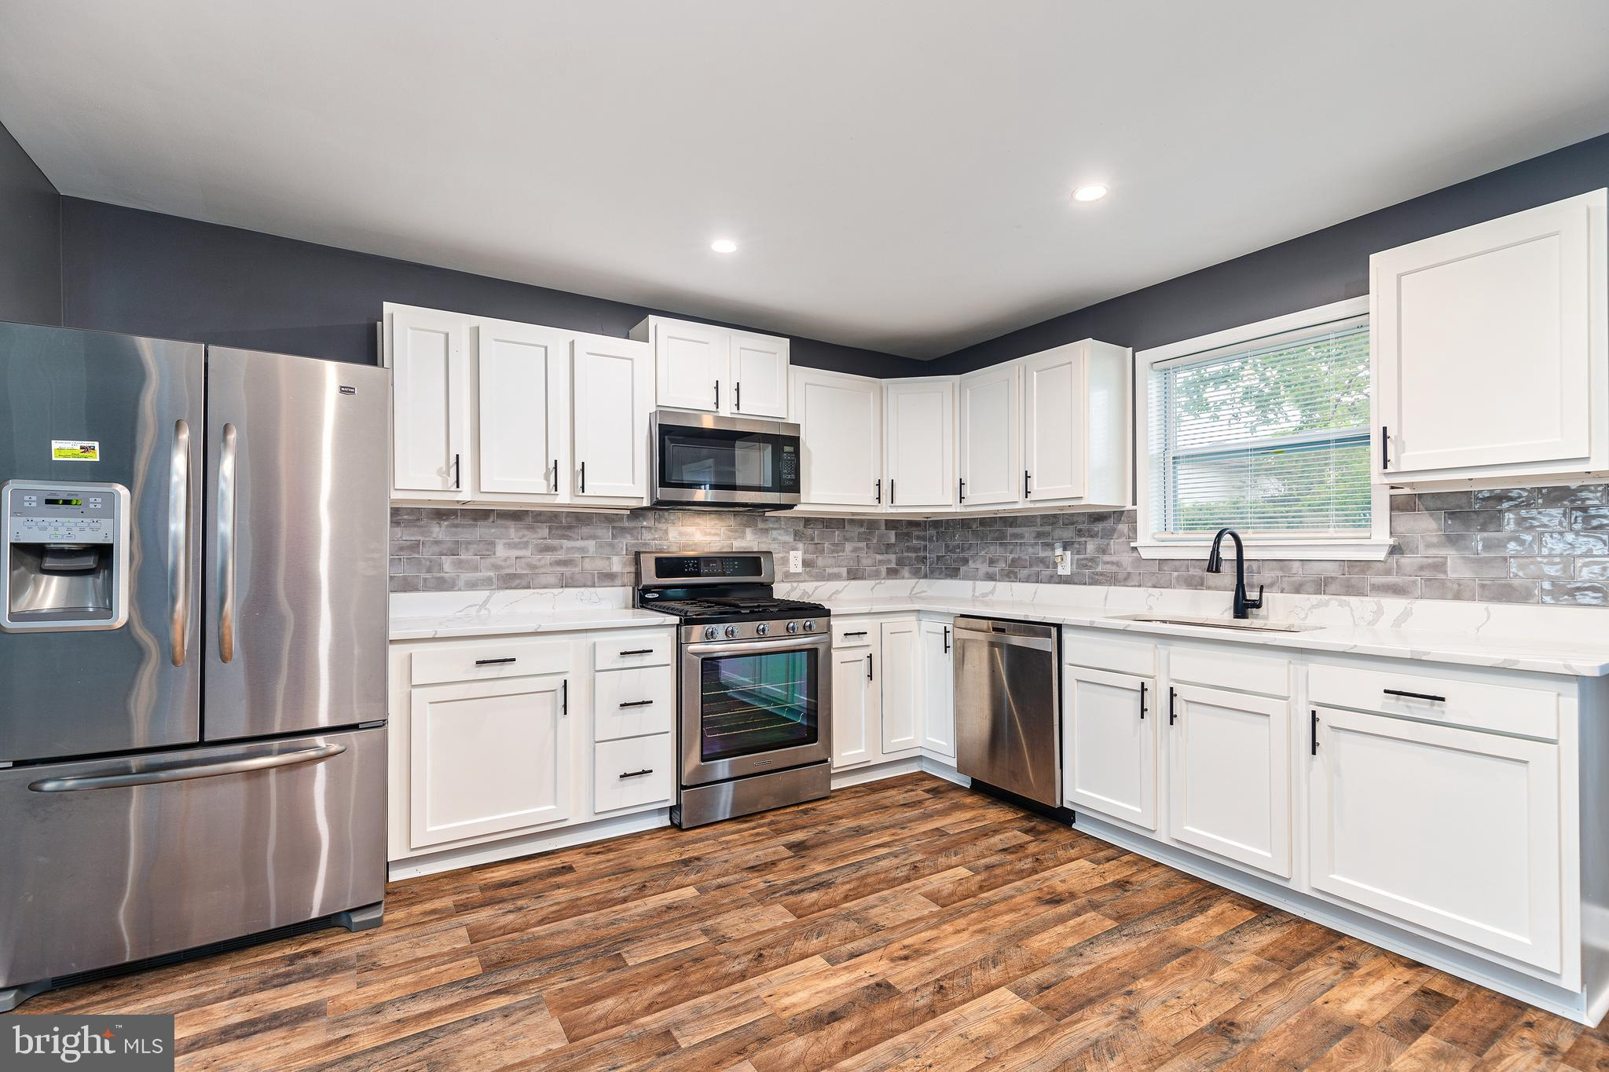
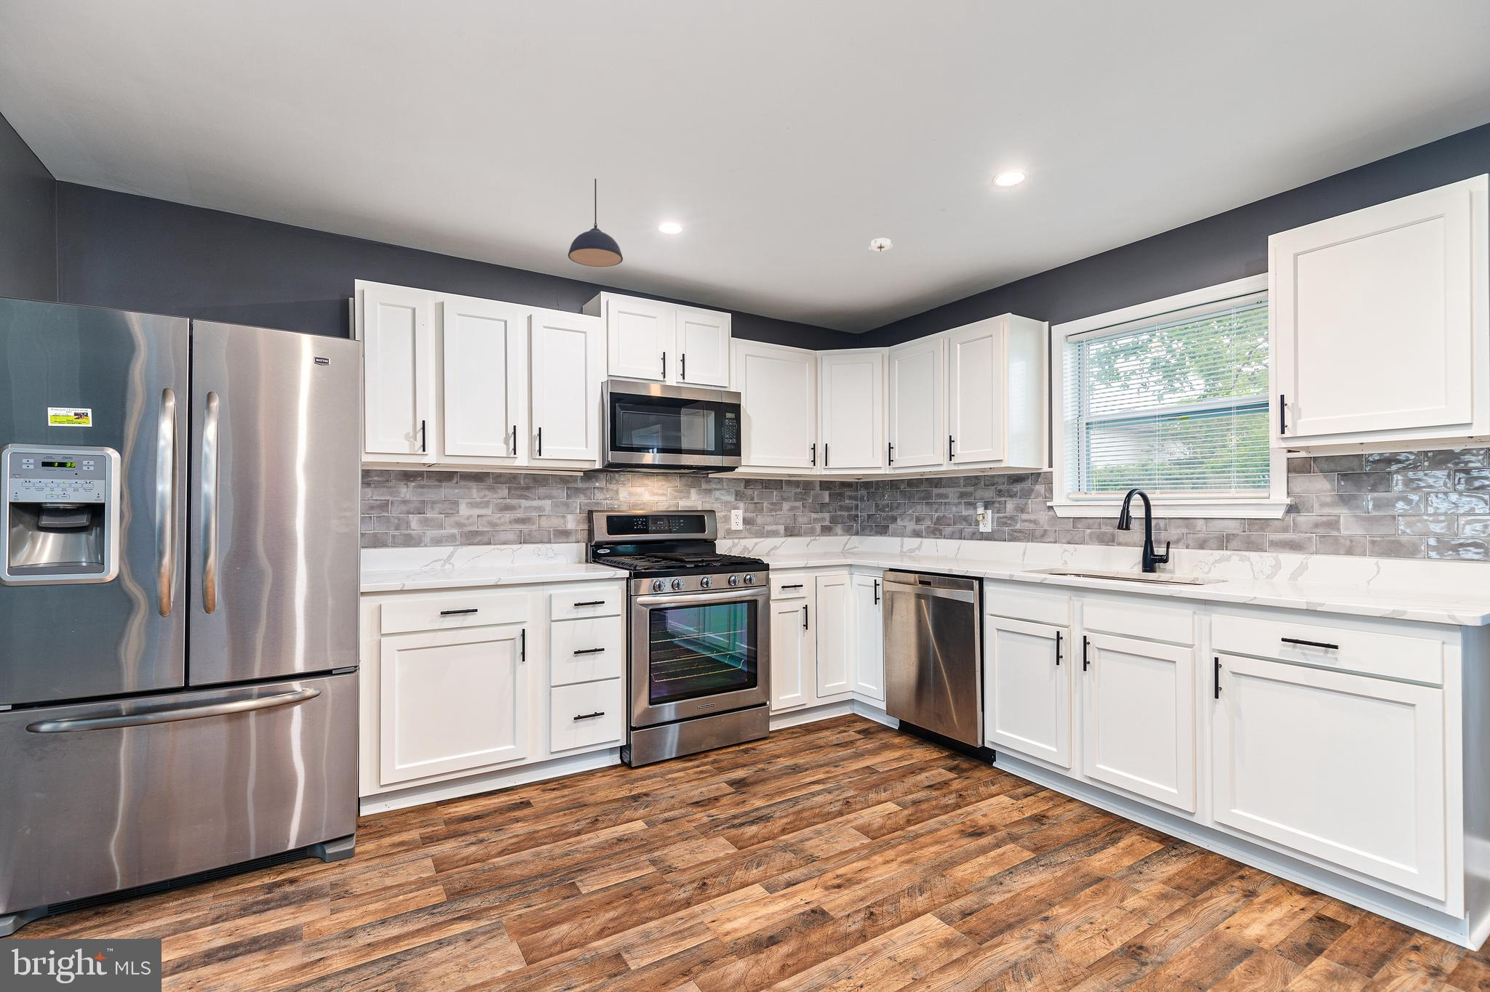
+ pendant light [567,178,624,268]
+ smoke detector [867,238,893,252]
